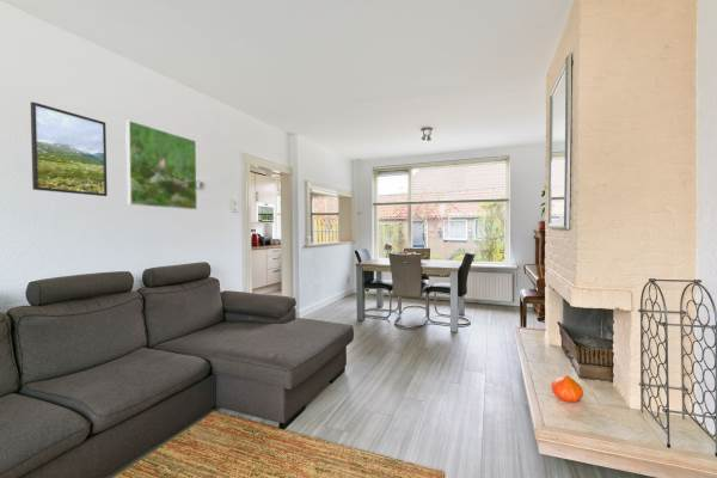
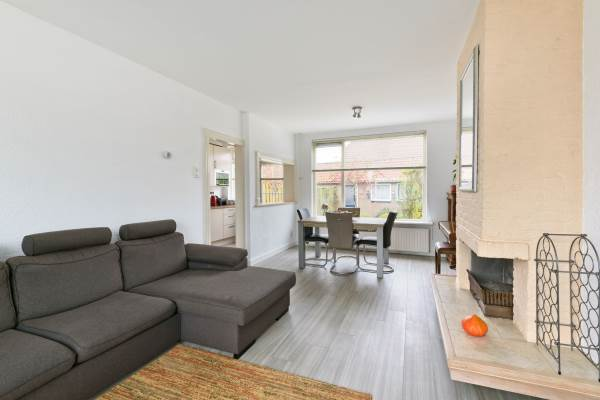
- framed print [124,120,198,210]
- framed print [30,100,109,197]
